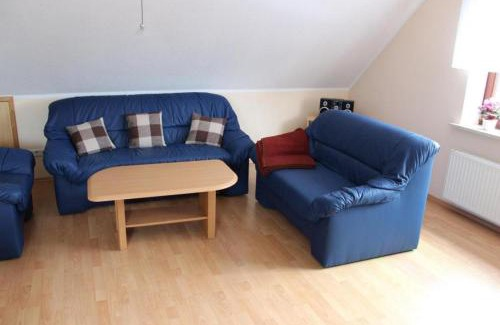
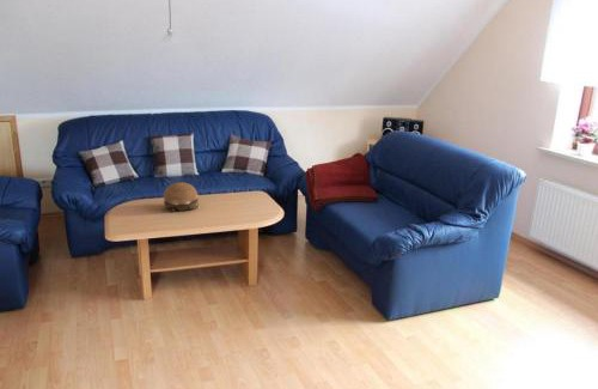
+ decorative bowl [163,181,200,213]
